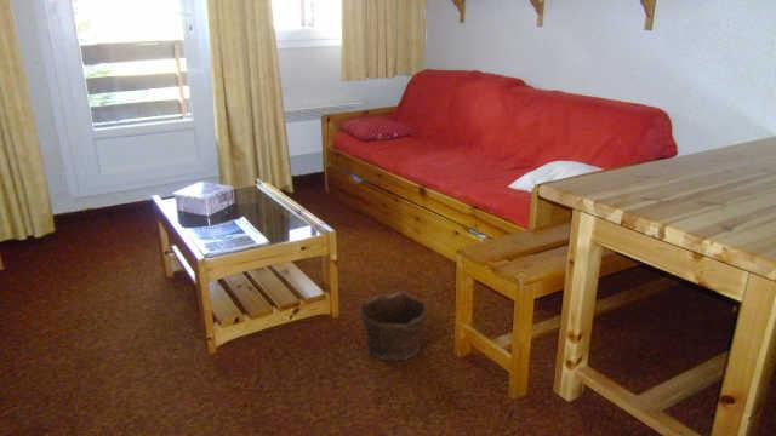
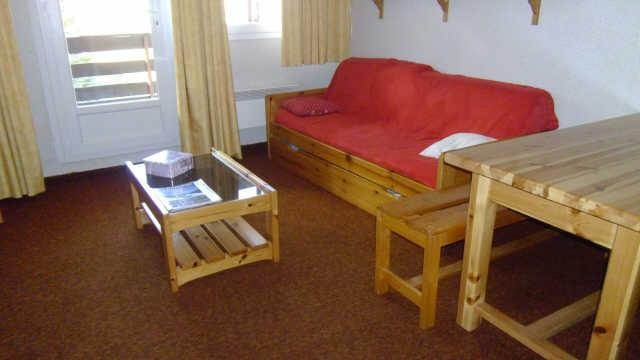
- clay pot [356,289,428,362]
